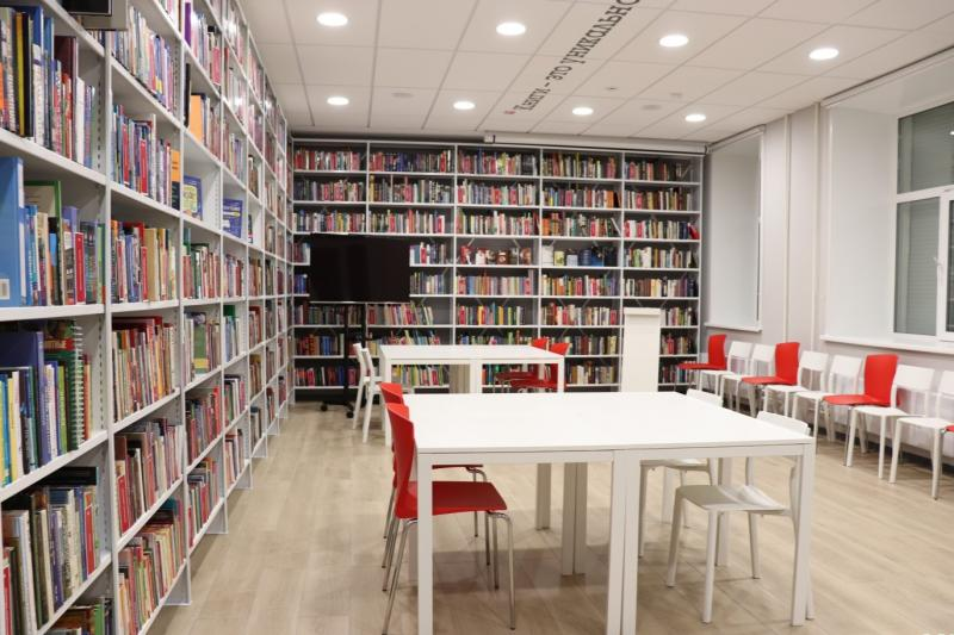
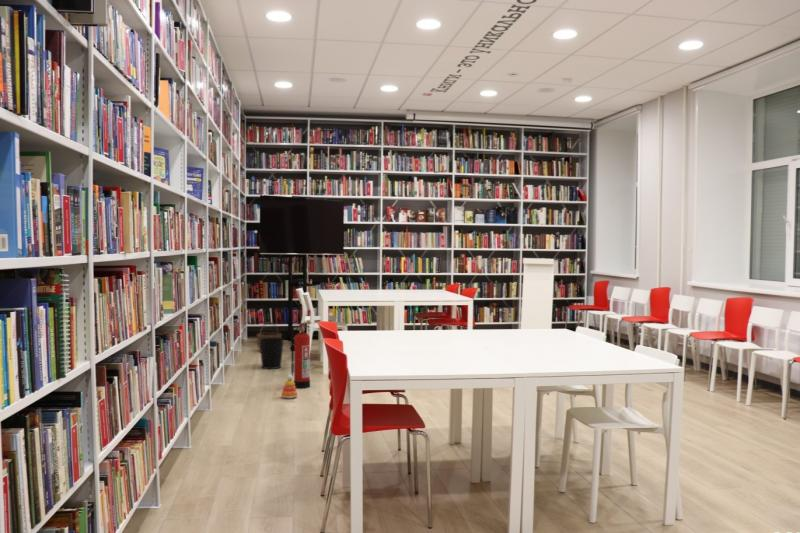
+ stacking toy [280,373,299,399]
+ fire extinguisher [290,321,313,389]
+ wicker basket [256,321,283,351]
+ wastebasket [259,337,285,370]
